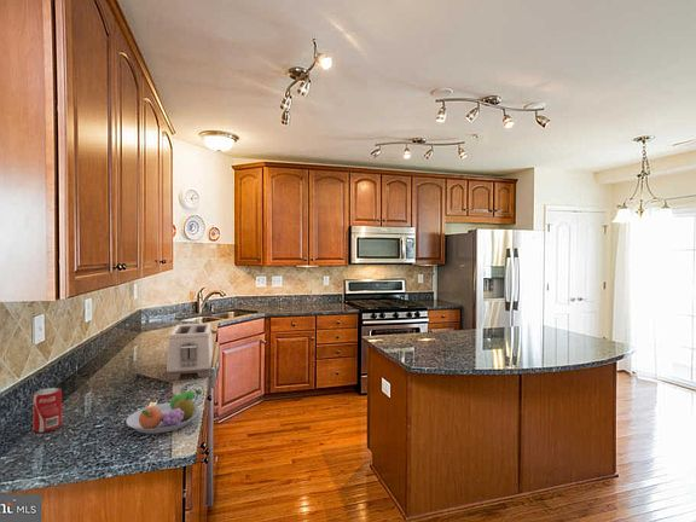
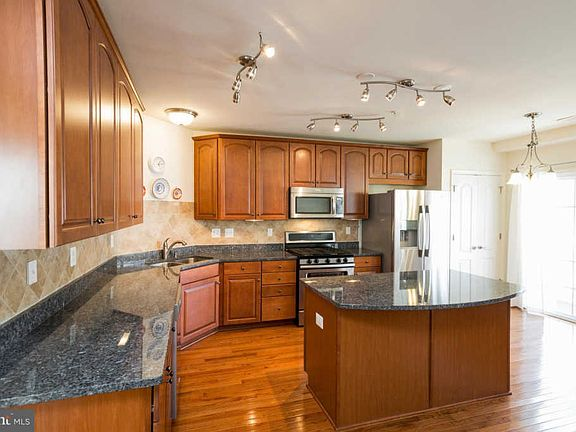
- toaster [166,323,214,381]
- fruit bowl [126,389,203,435]
- beverage can [31,387,63,434]
